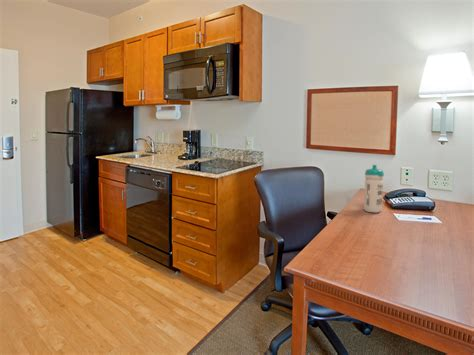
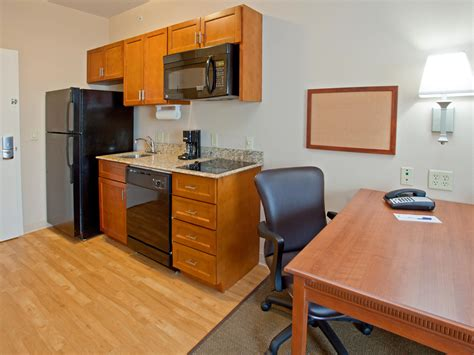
- water bottle [363,164,385,213]
